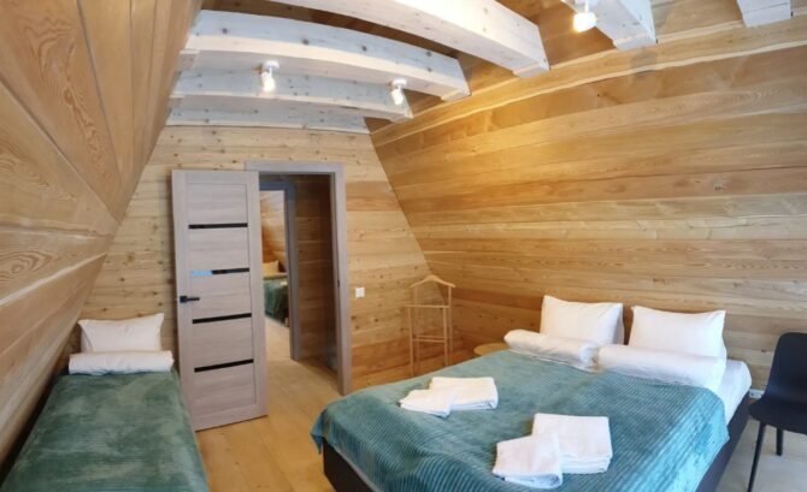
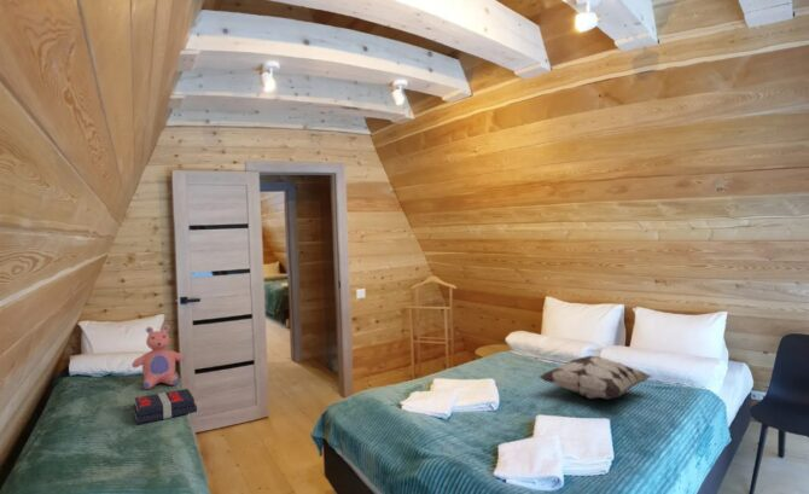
+ book [132,388,198,425]
+ teddy bear [130,324,186,390]
+ decorative pillow [539,354,654,400]
